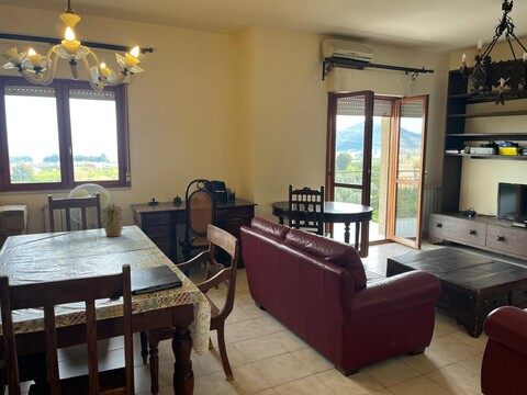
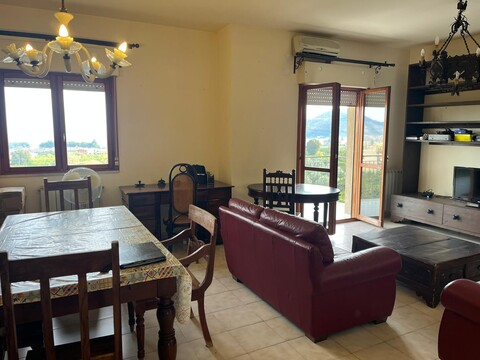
- plant pot [101,205,124,238]
